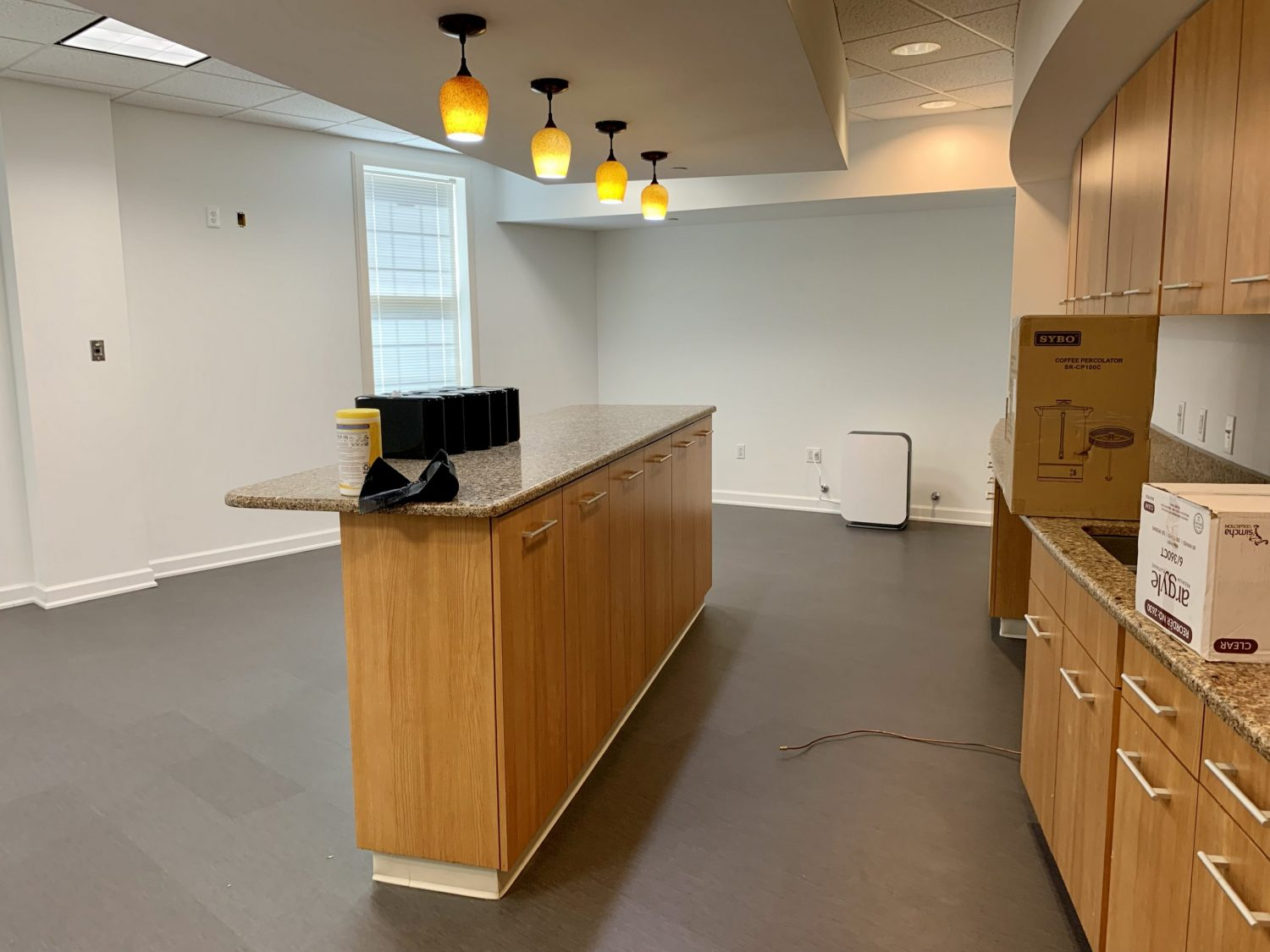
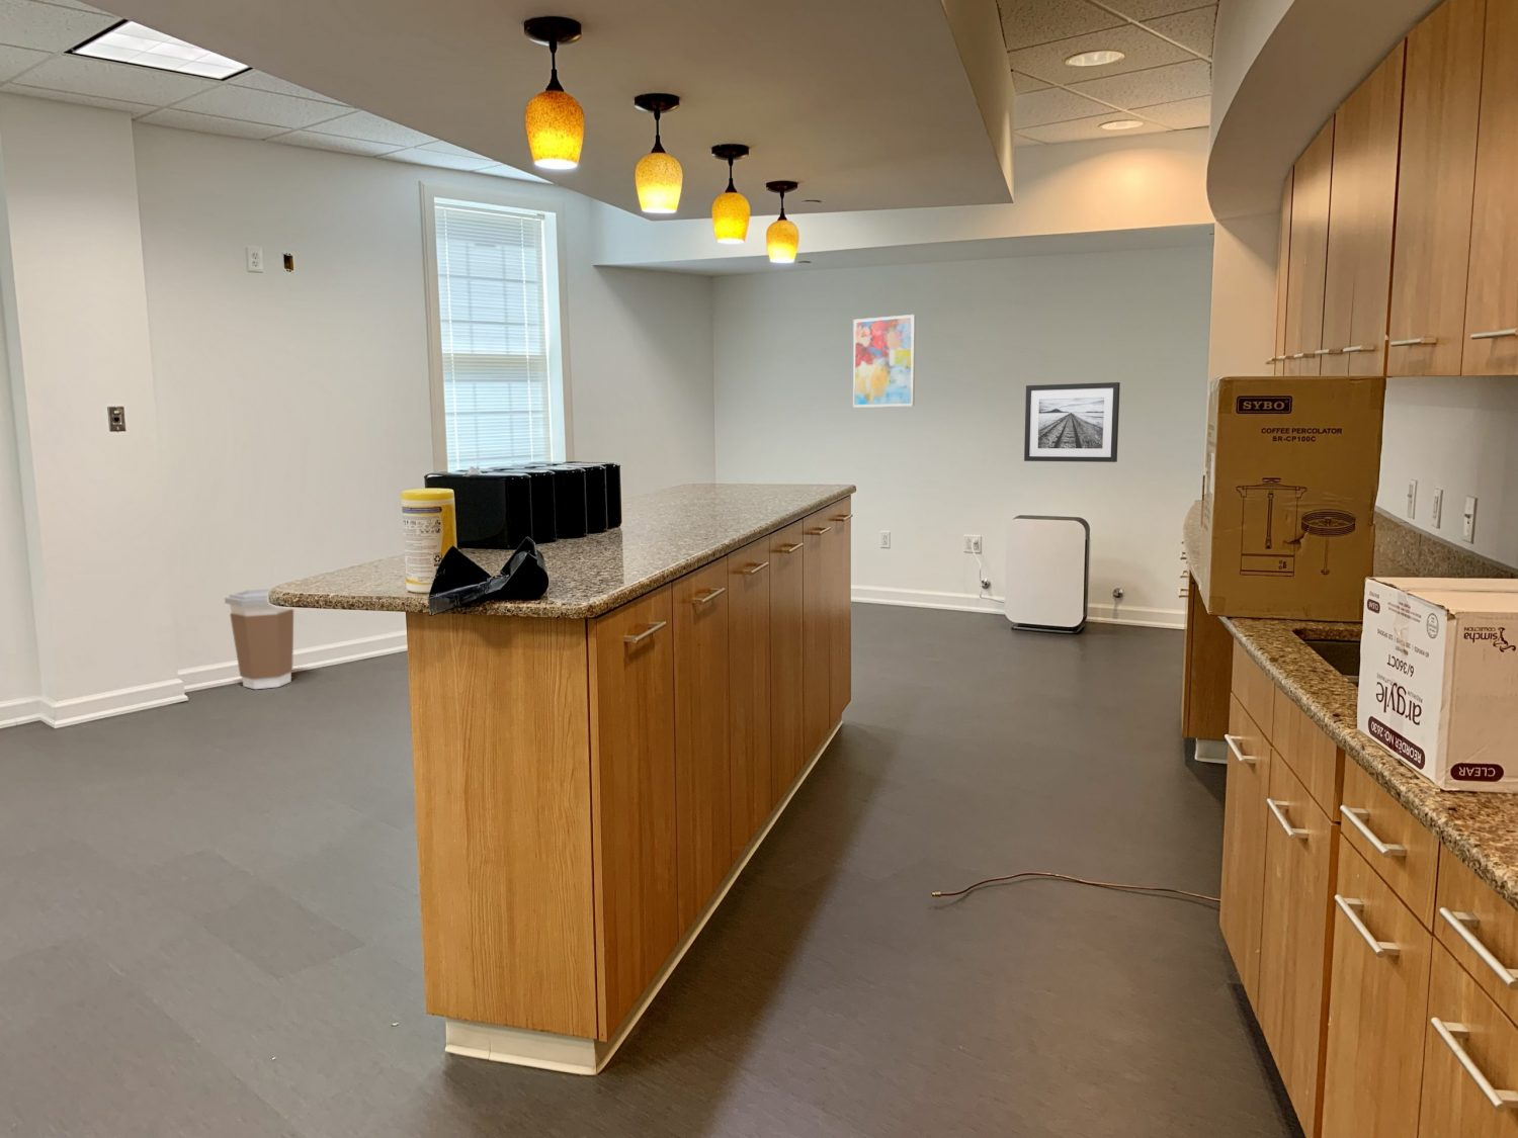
+ wall art [852,313,917,409]
+ wall art [1023,381,1121,464]
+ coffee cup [224,588,294,690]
